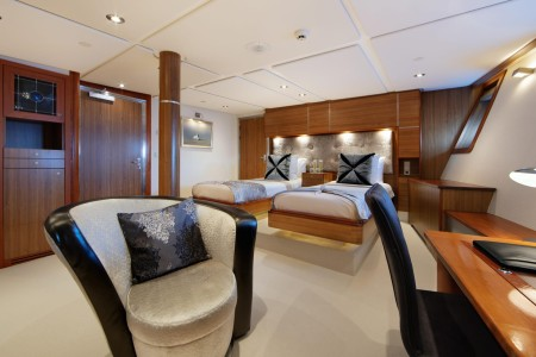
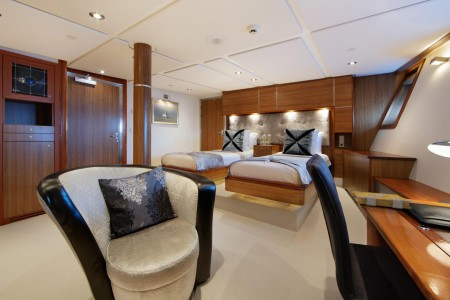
+ spell book [347,190,413,210]
